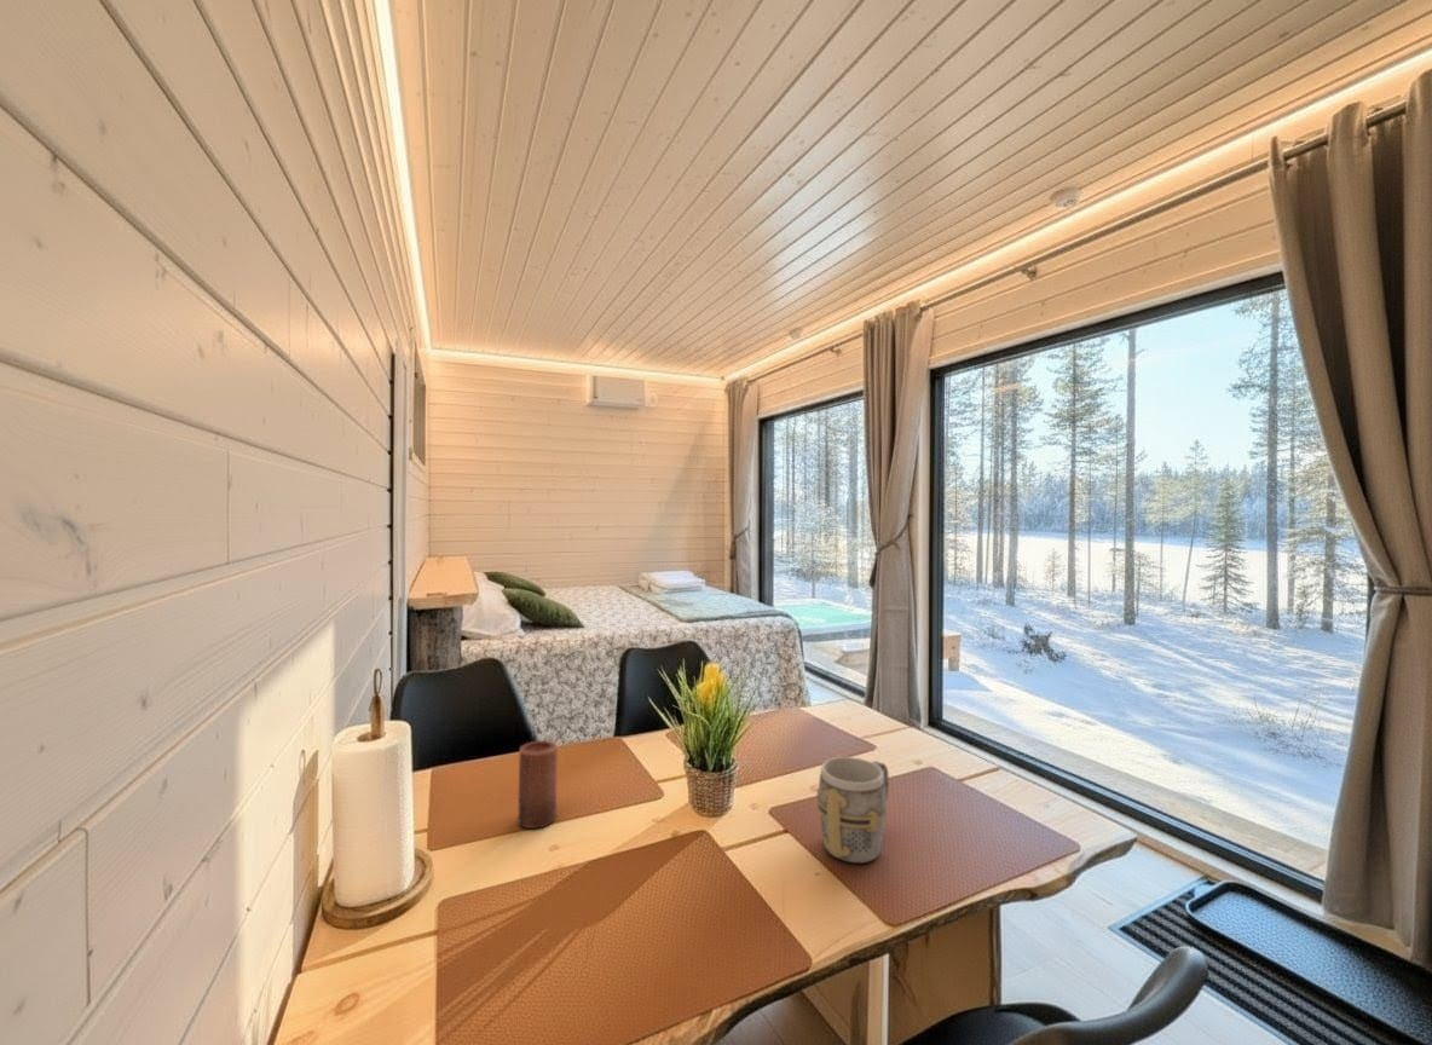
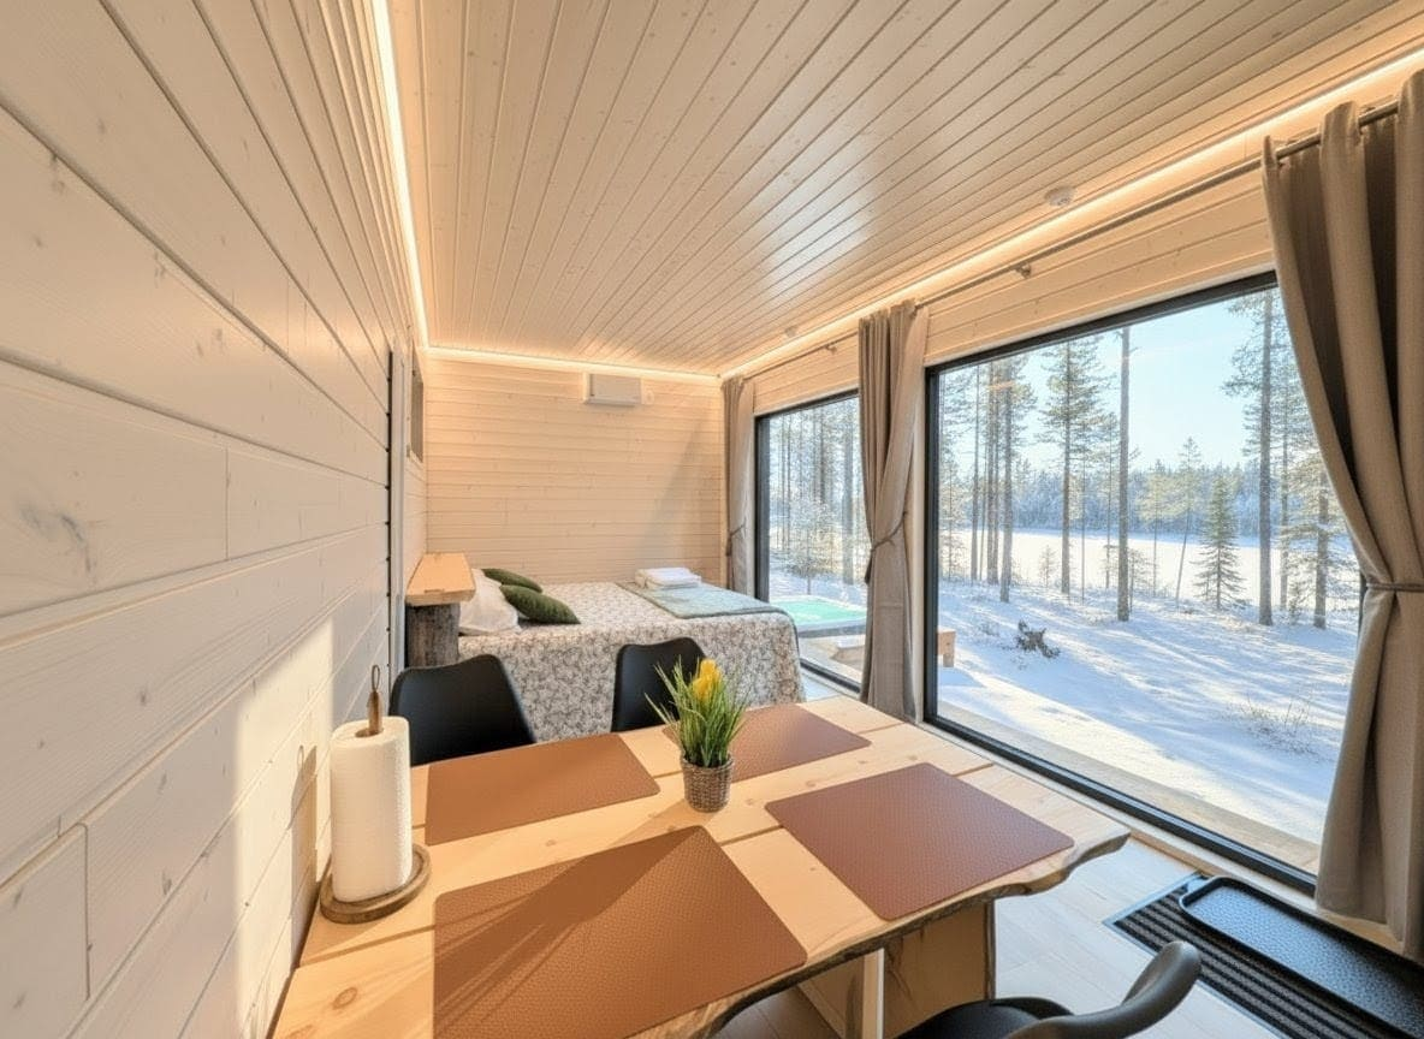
- candle [516,739,559,830]
- mug [816,756,890,864]
